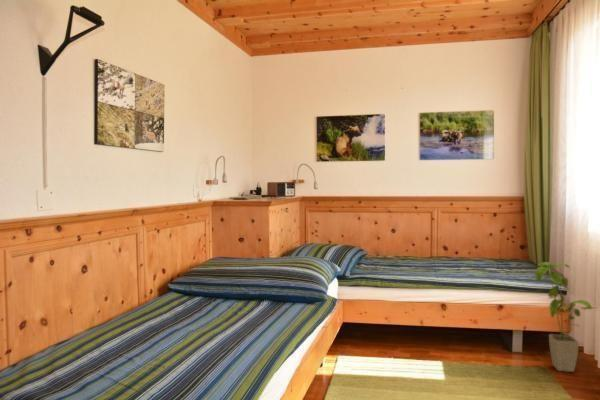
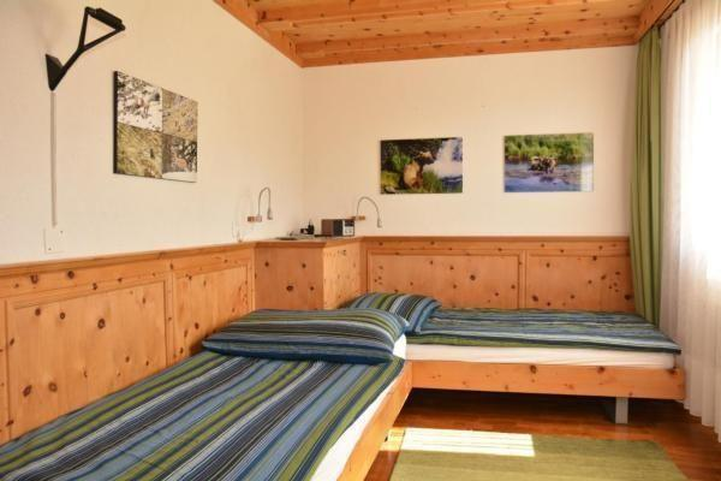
- house plant [534,261,598,373]
